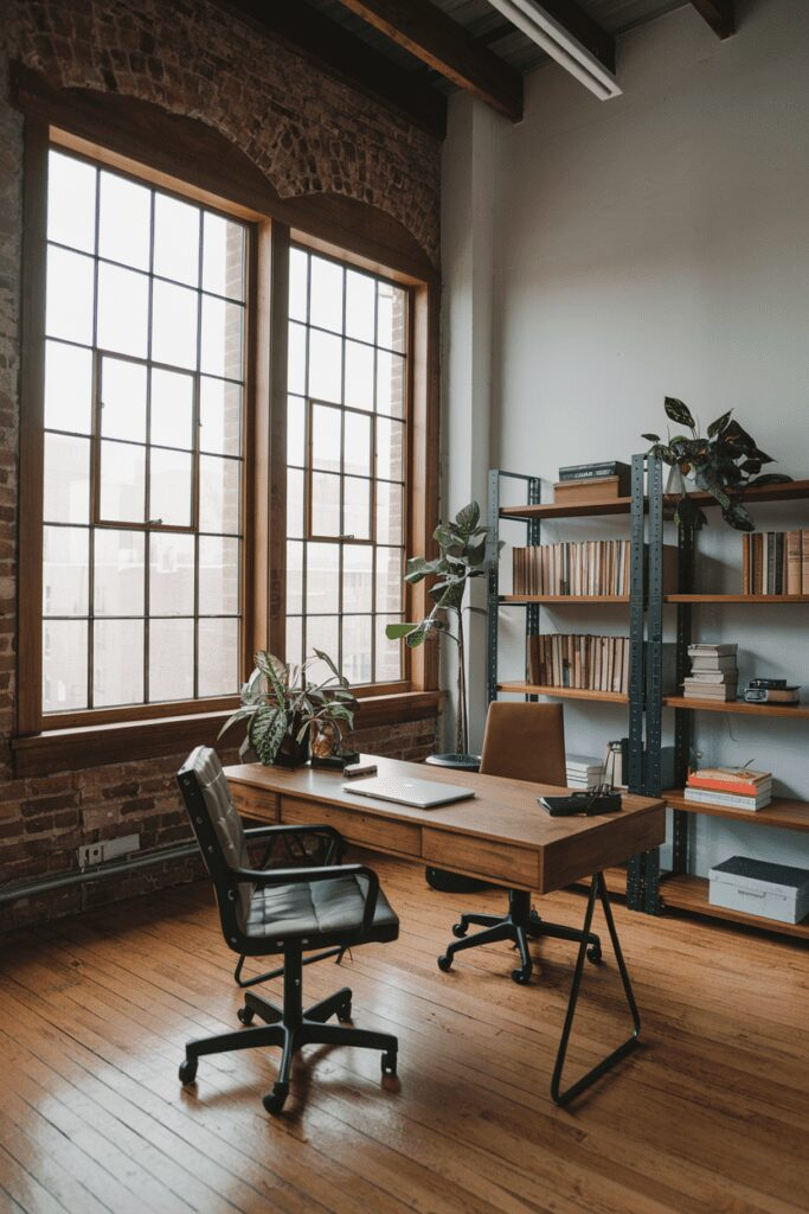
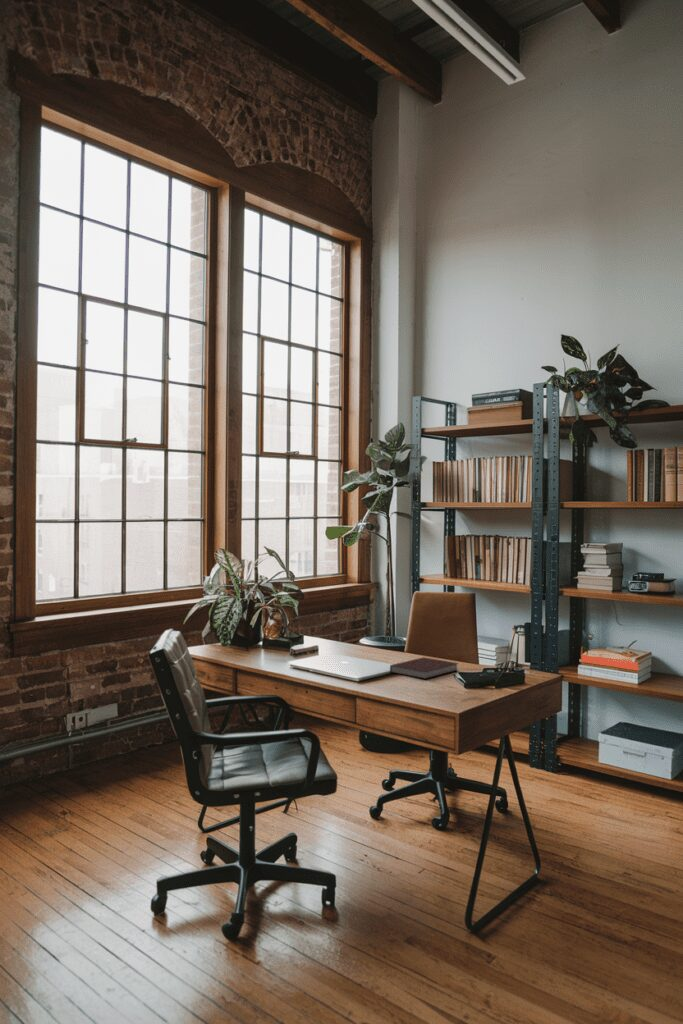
+ notebook [389,656,460,680]
